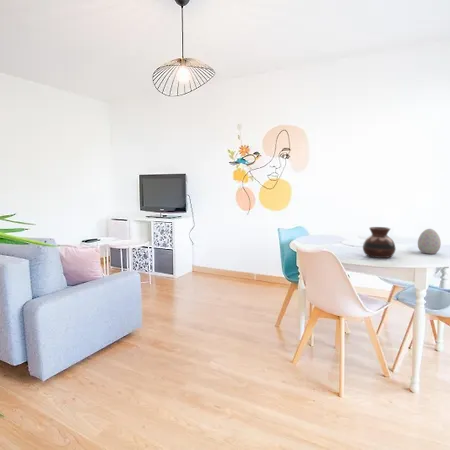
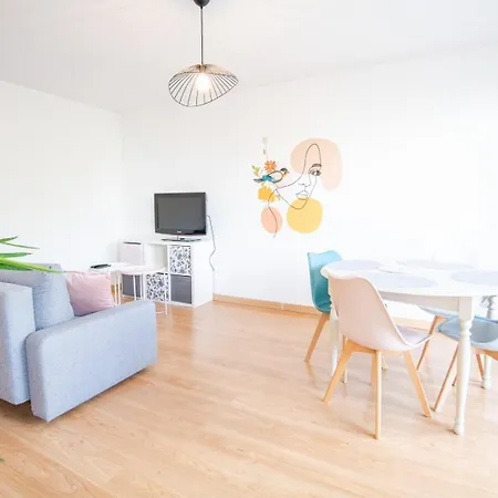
- vase [362,226,397,259]
- decorative egg [417,228,442,255]
